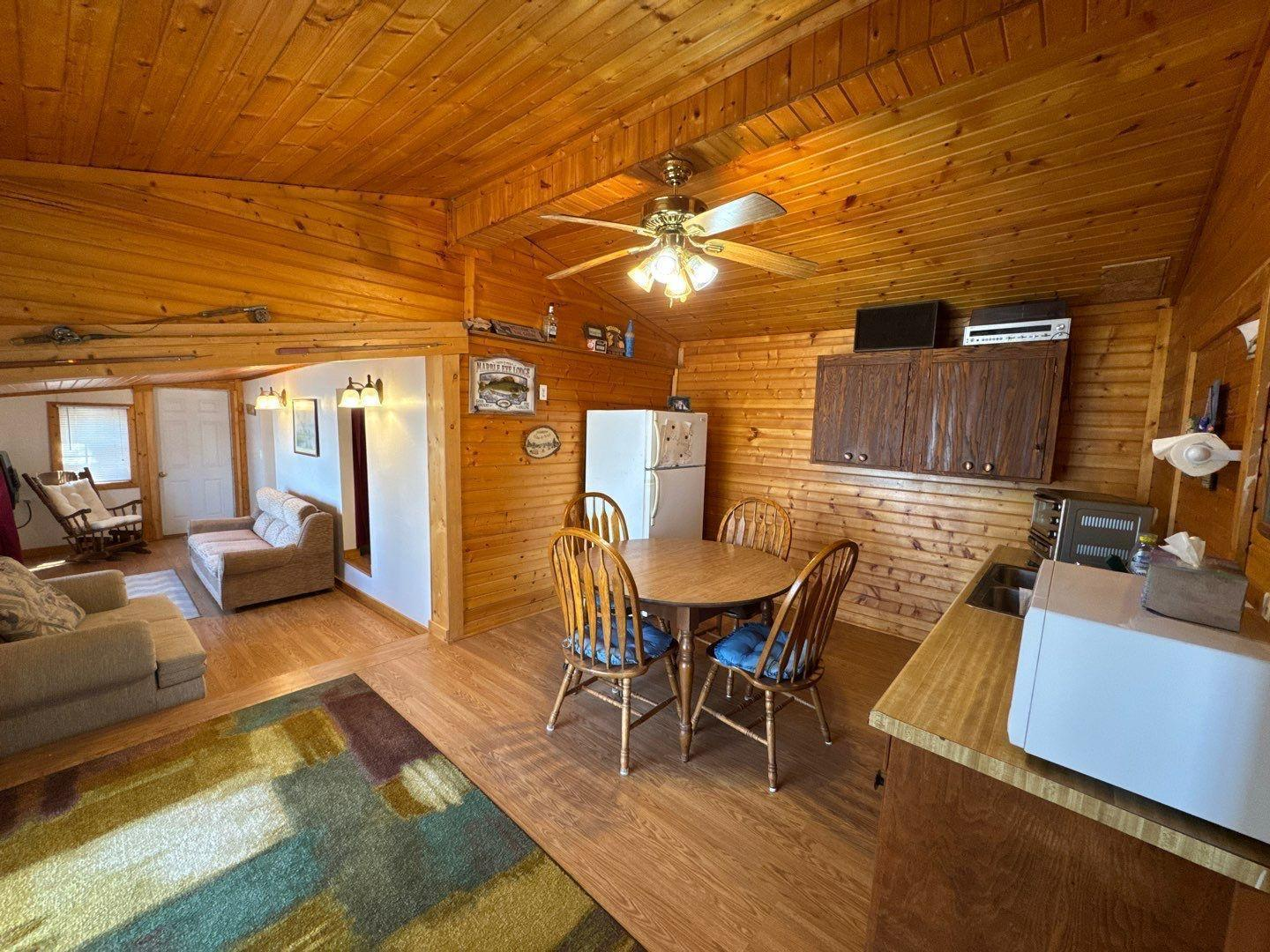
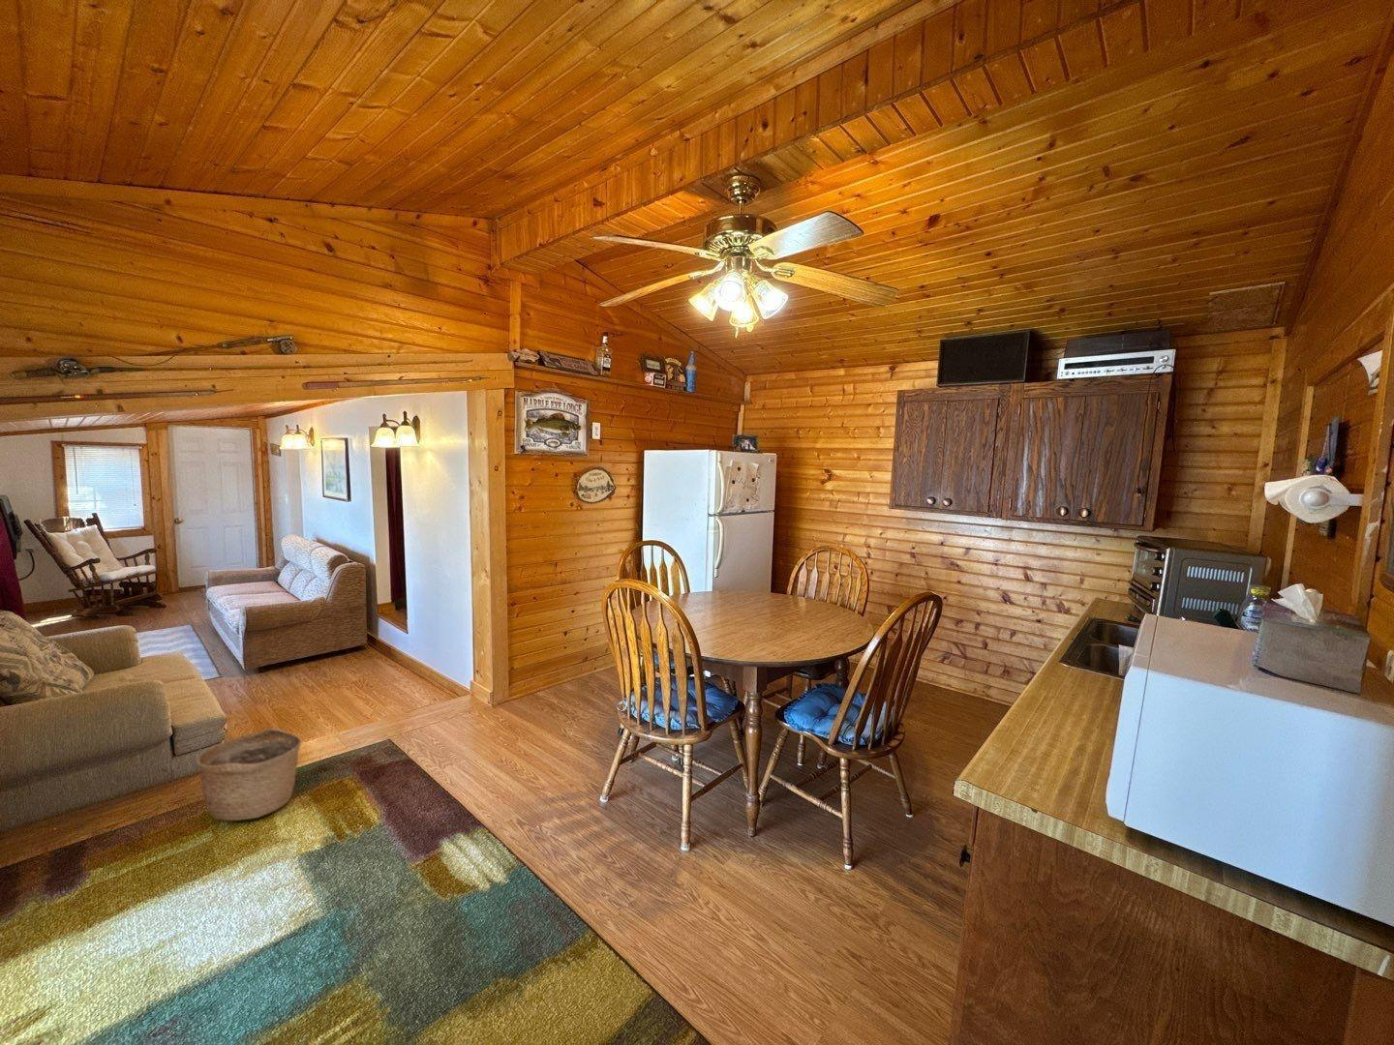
+ basket [195,727,302,821]
